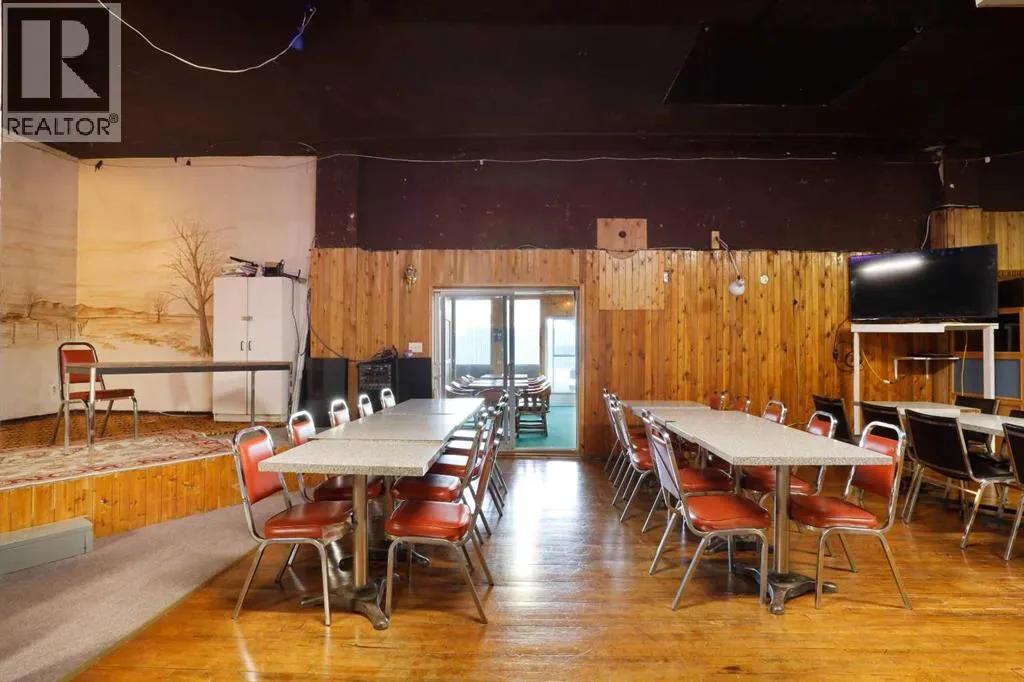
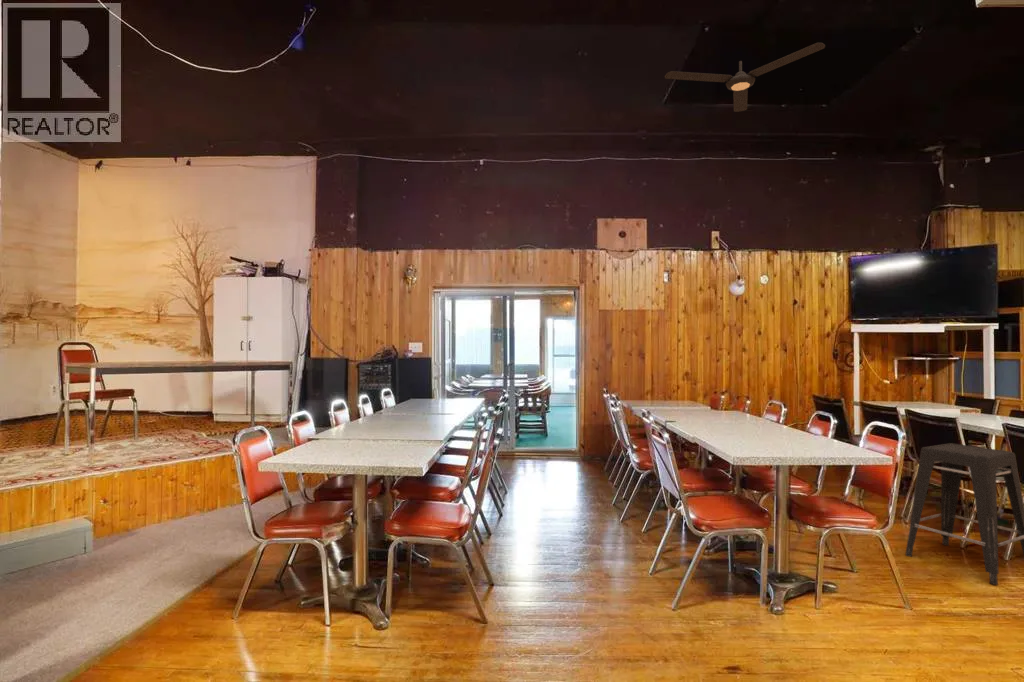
+ ceiling fan [664,42,826,113]
+ stool [904,442,1024,586]
